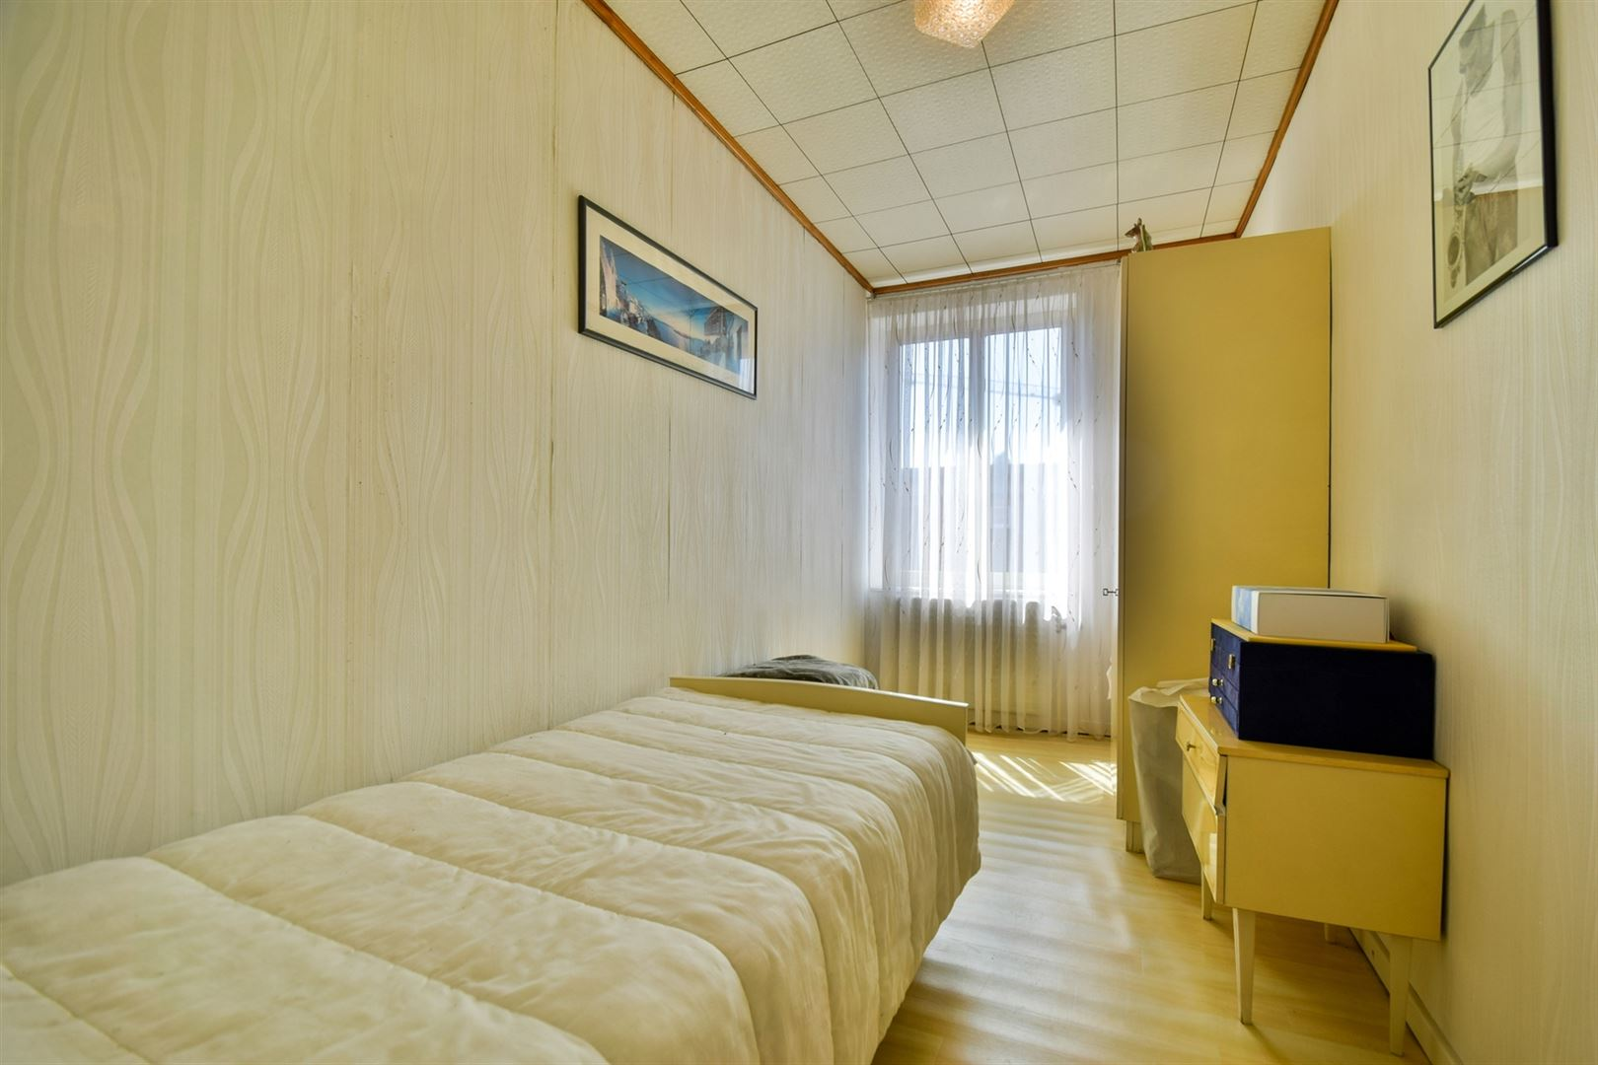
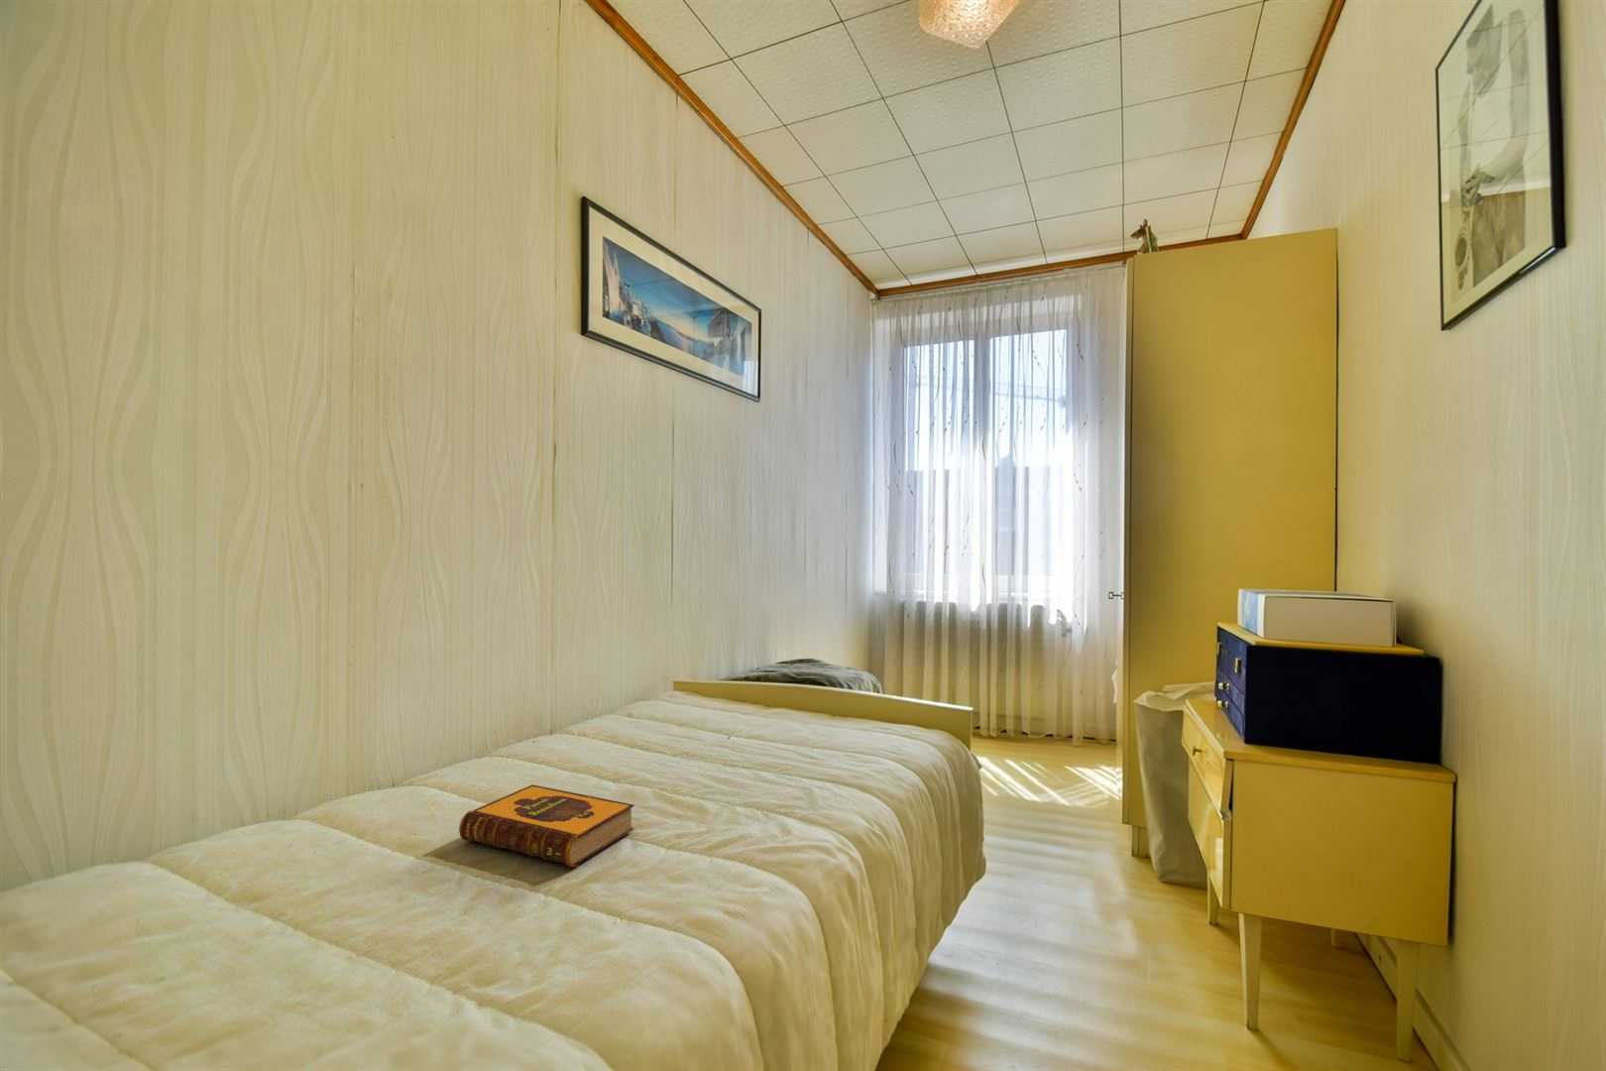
+ hardback book [458,784,635,868]
